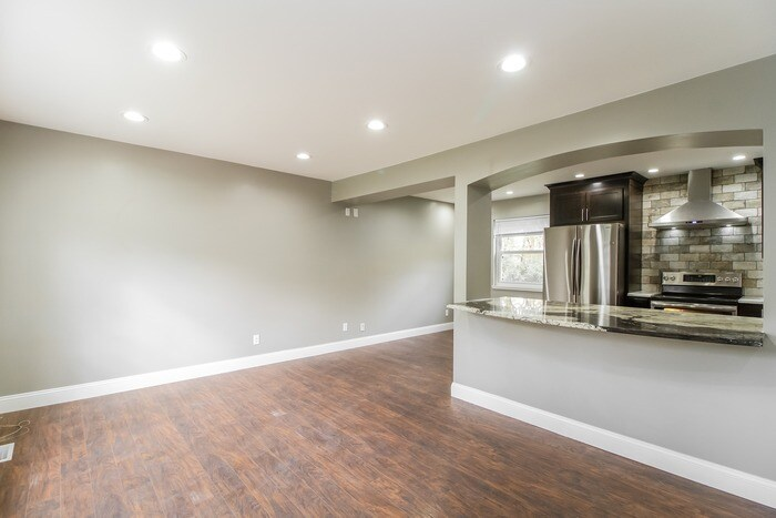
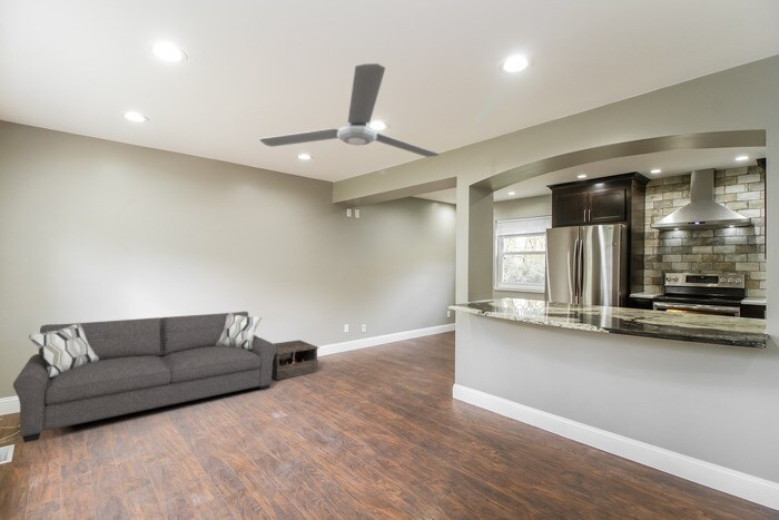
+ ceiling fan [258,62,441,158]
+ storage box [272,340,321,381]
+ sofa [12,311,276,444]
